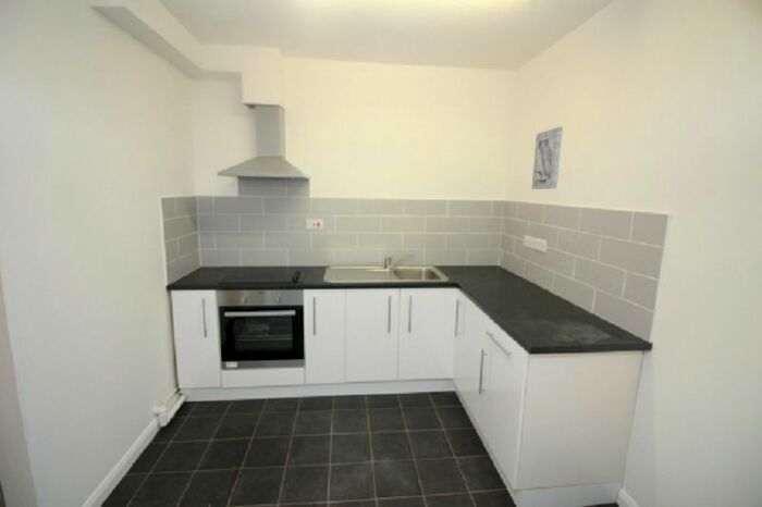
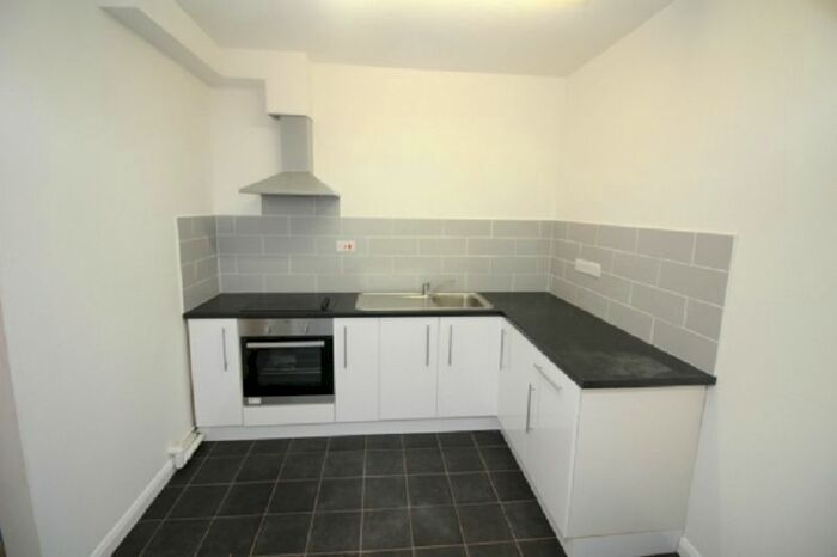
- wall art [530,125,564,190]
